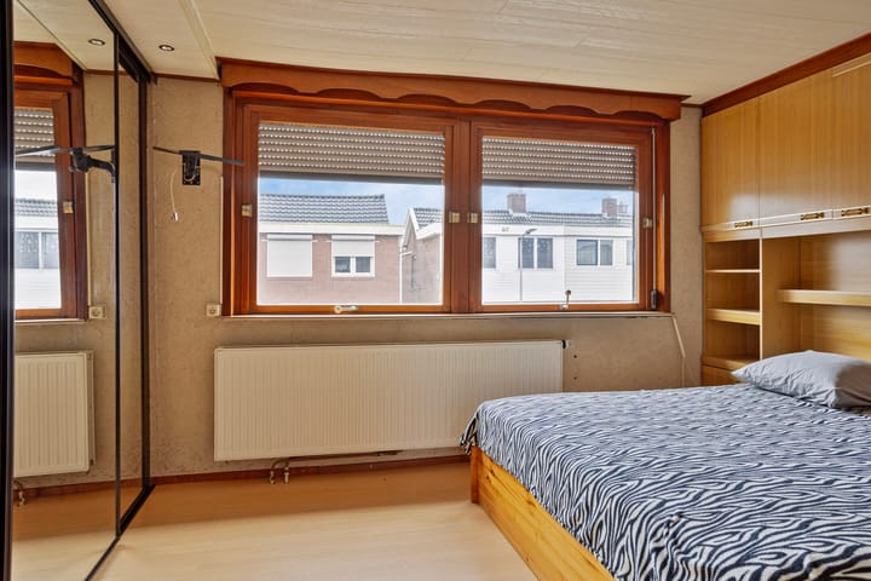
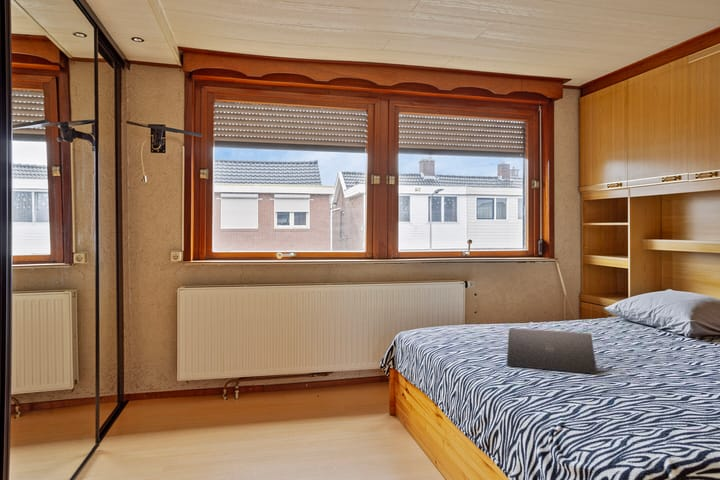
+ laptop [506,327,598,375]
